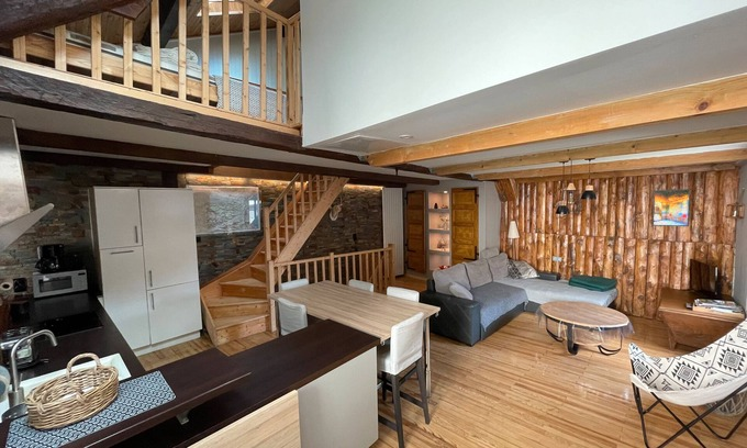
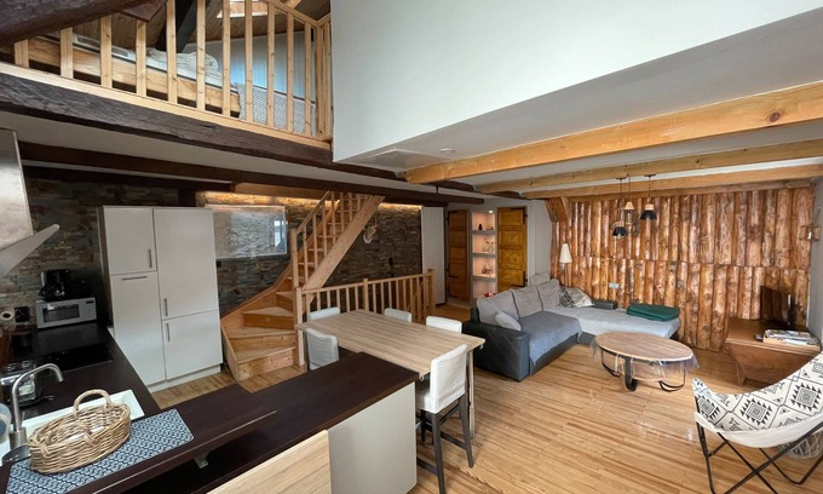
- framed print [651,188,691,227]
